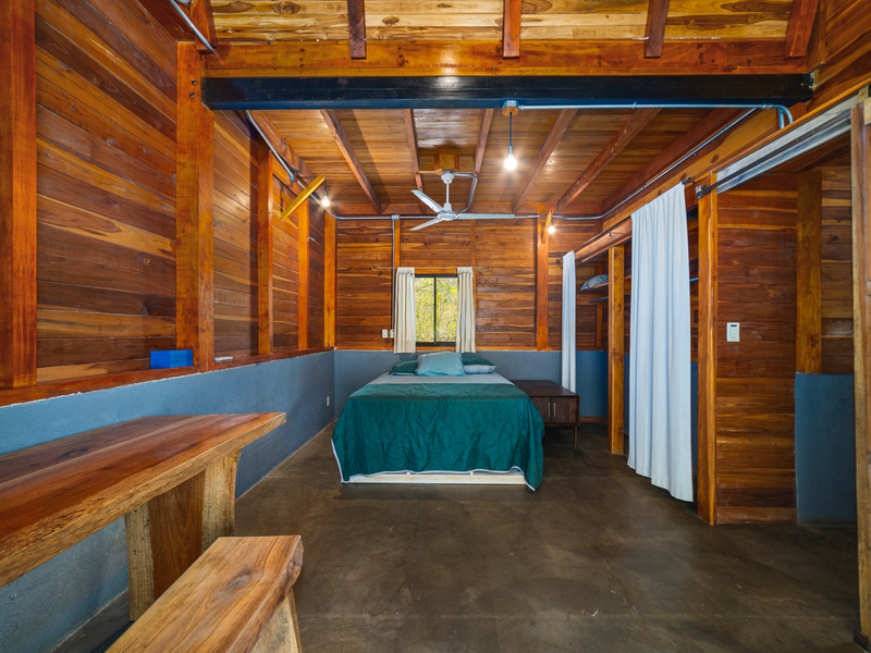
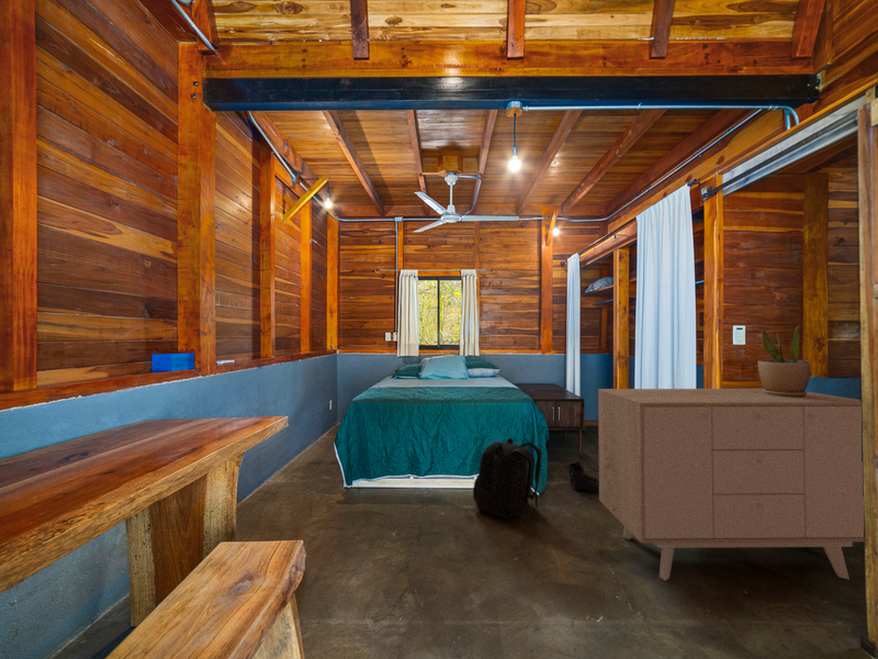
+ boots [566,460,599,494]
+ backpack [472,437,542,520]
+ sideboard [597,388,866,582]
+ potted plant [756,324,811,396]
